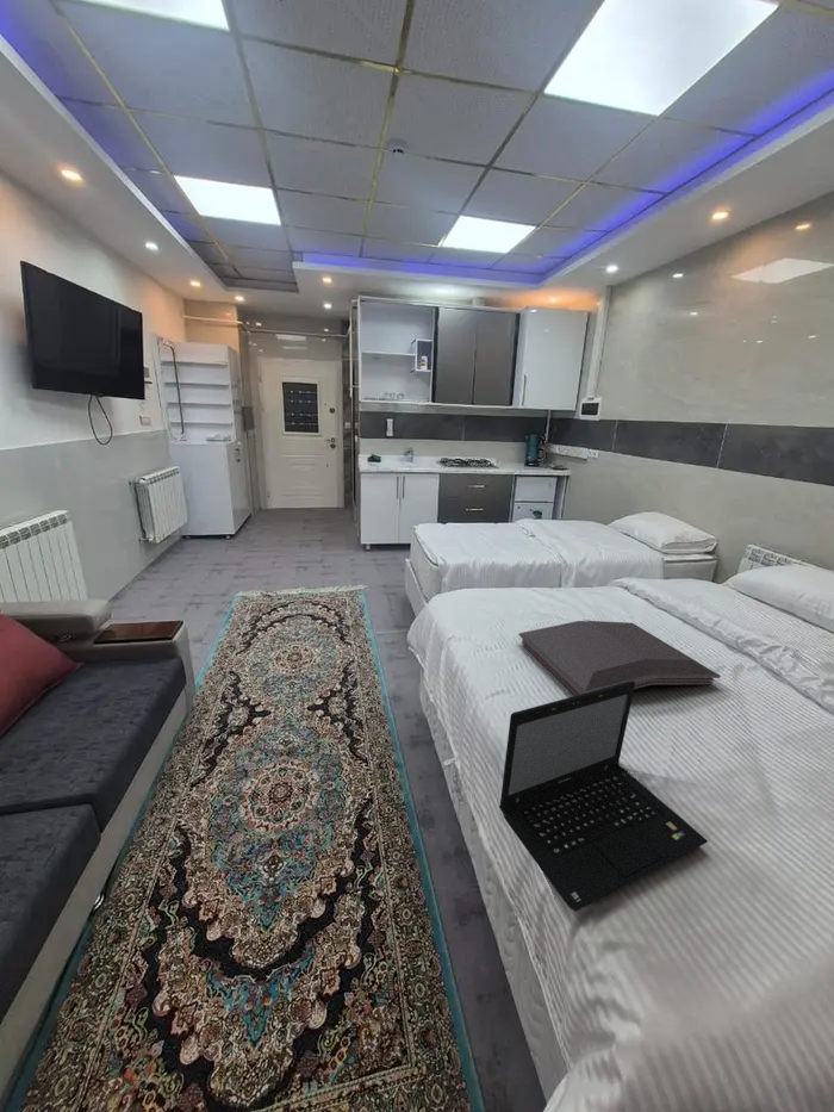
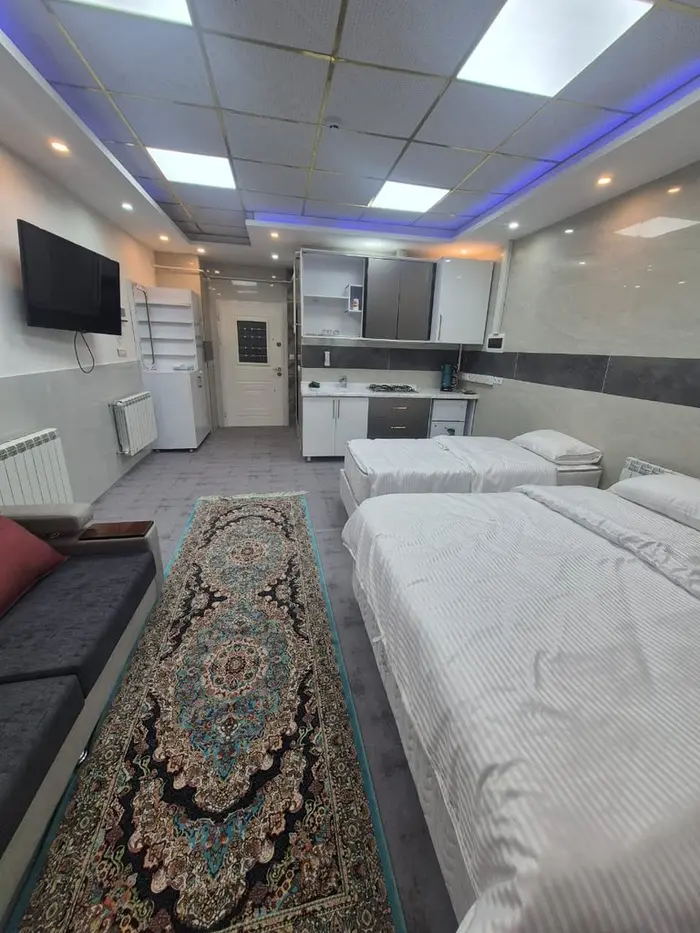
- laptop [498,681,709,913]
- serving tray [517,620,722,696]
